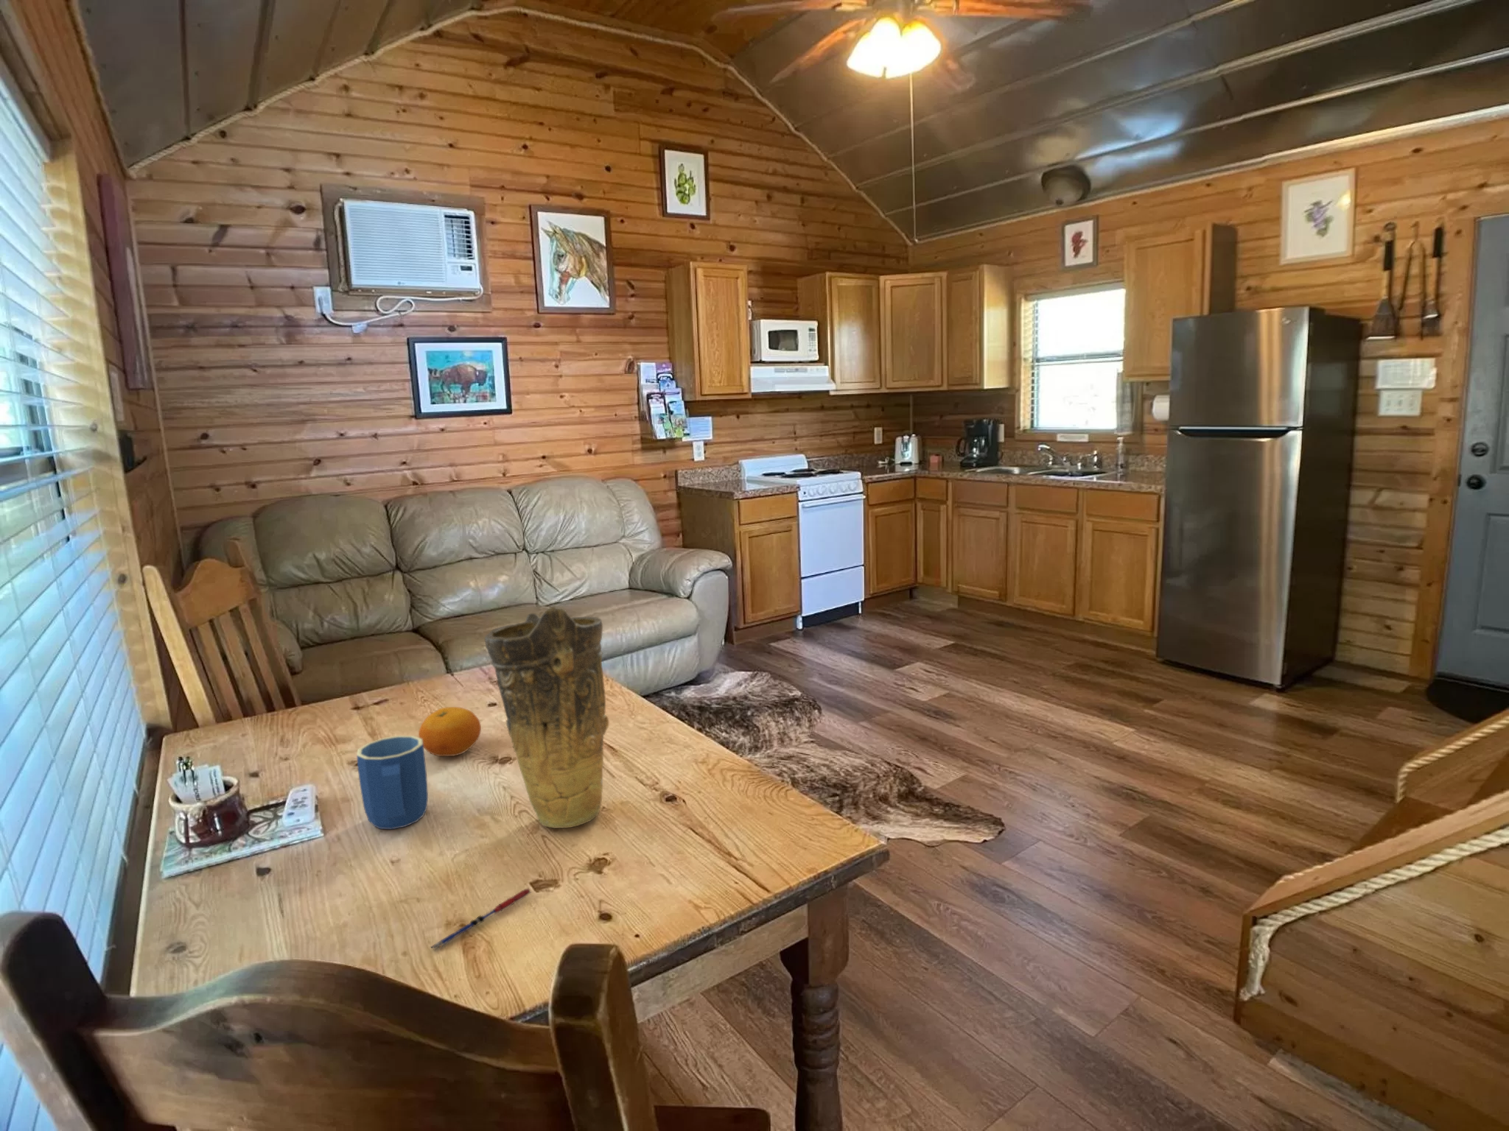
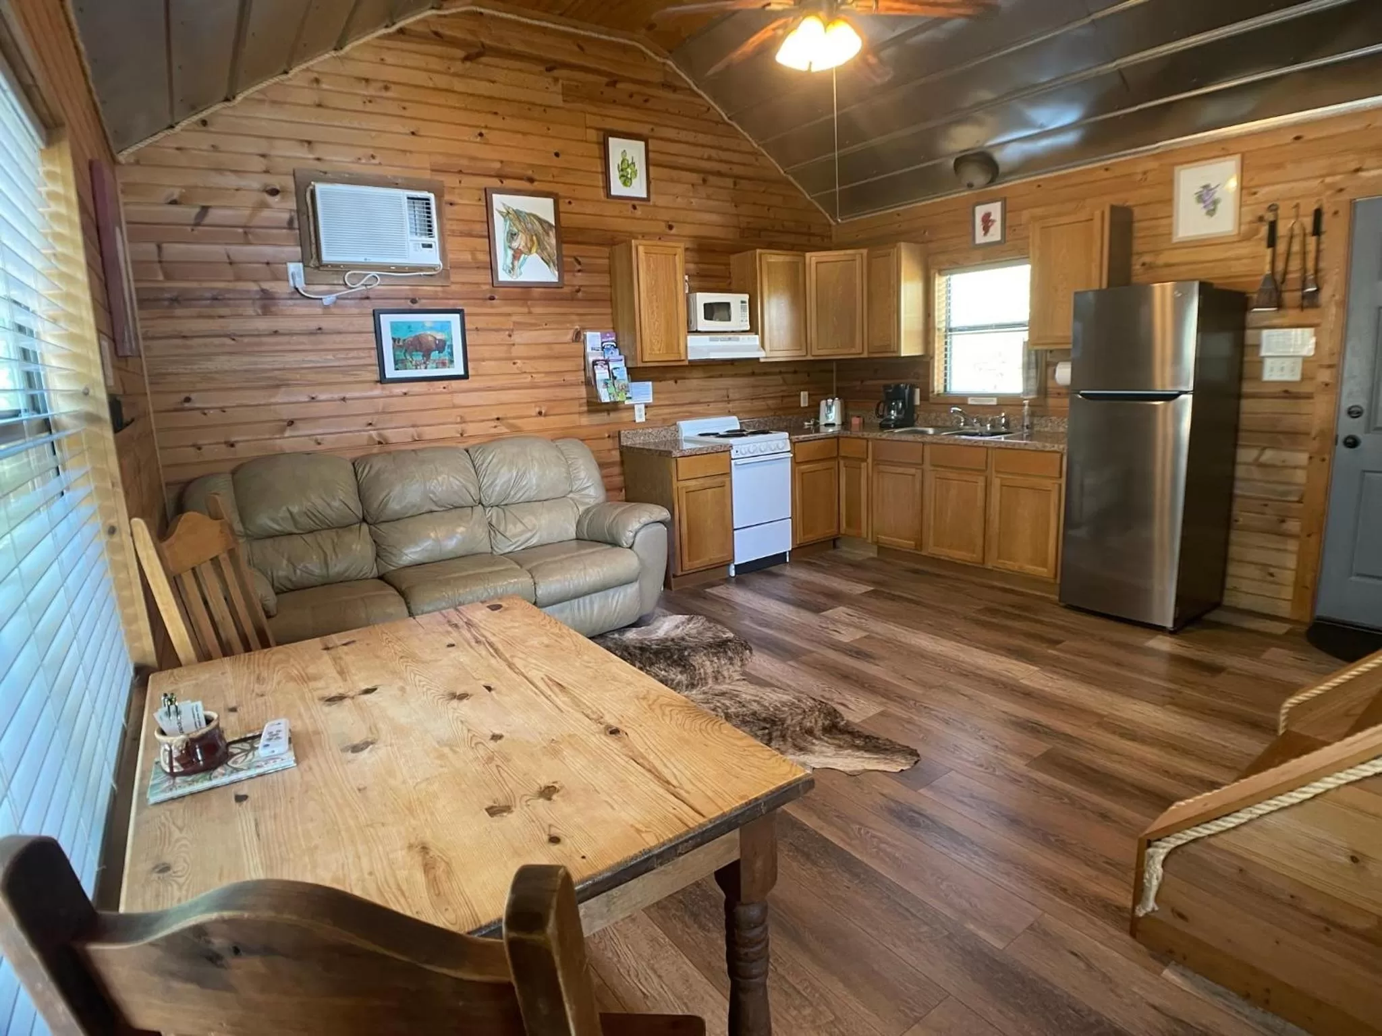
- mug [356,735,429,830]
- fruit [418,706,482,757]
- pen [429,887,532,952]
- vase [484,606,610,829]
